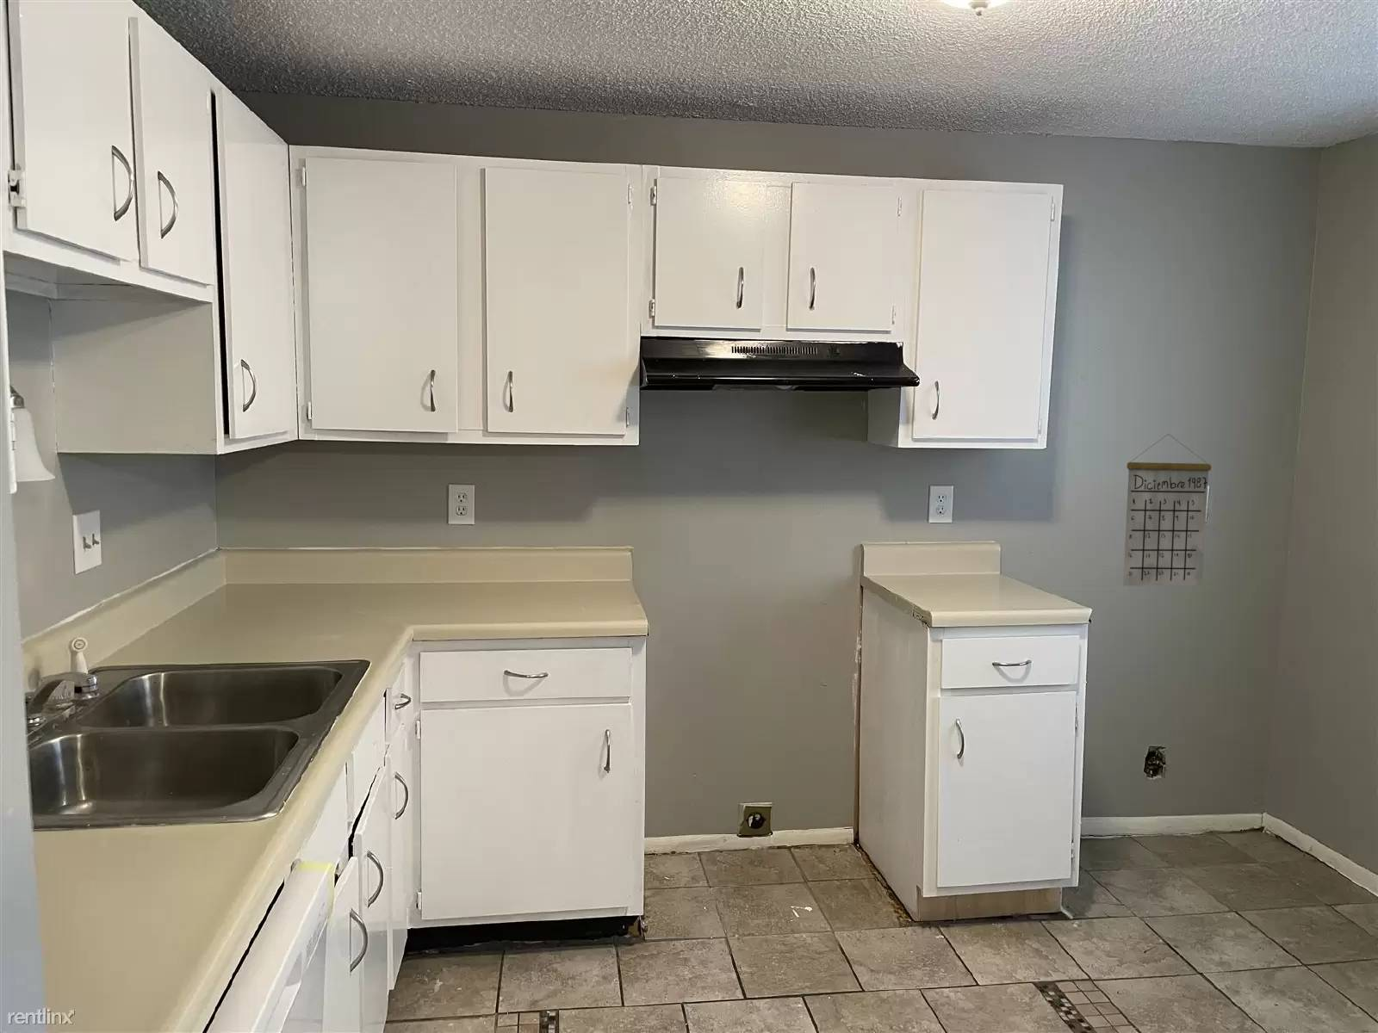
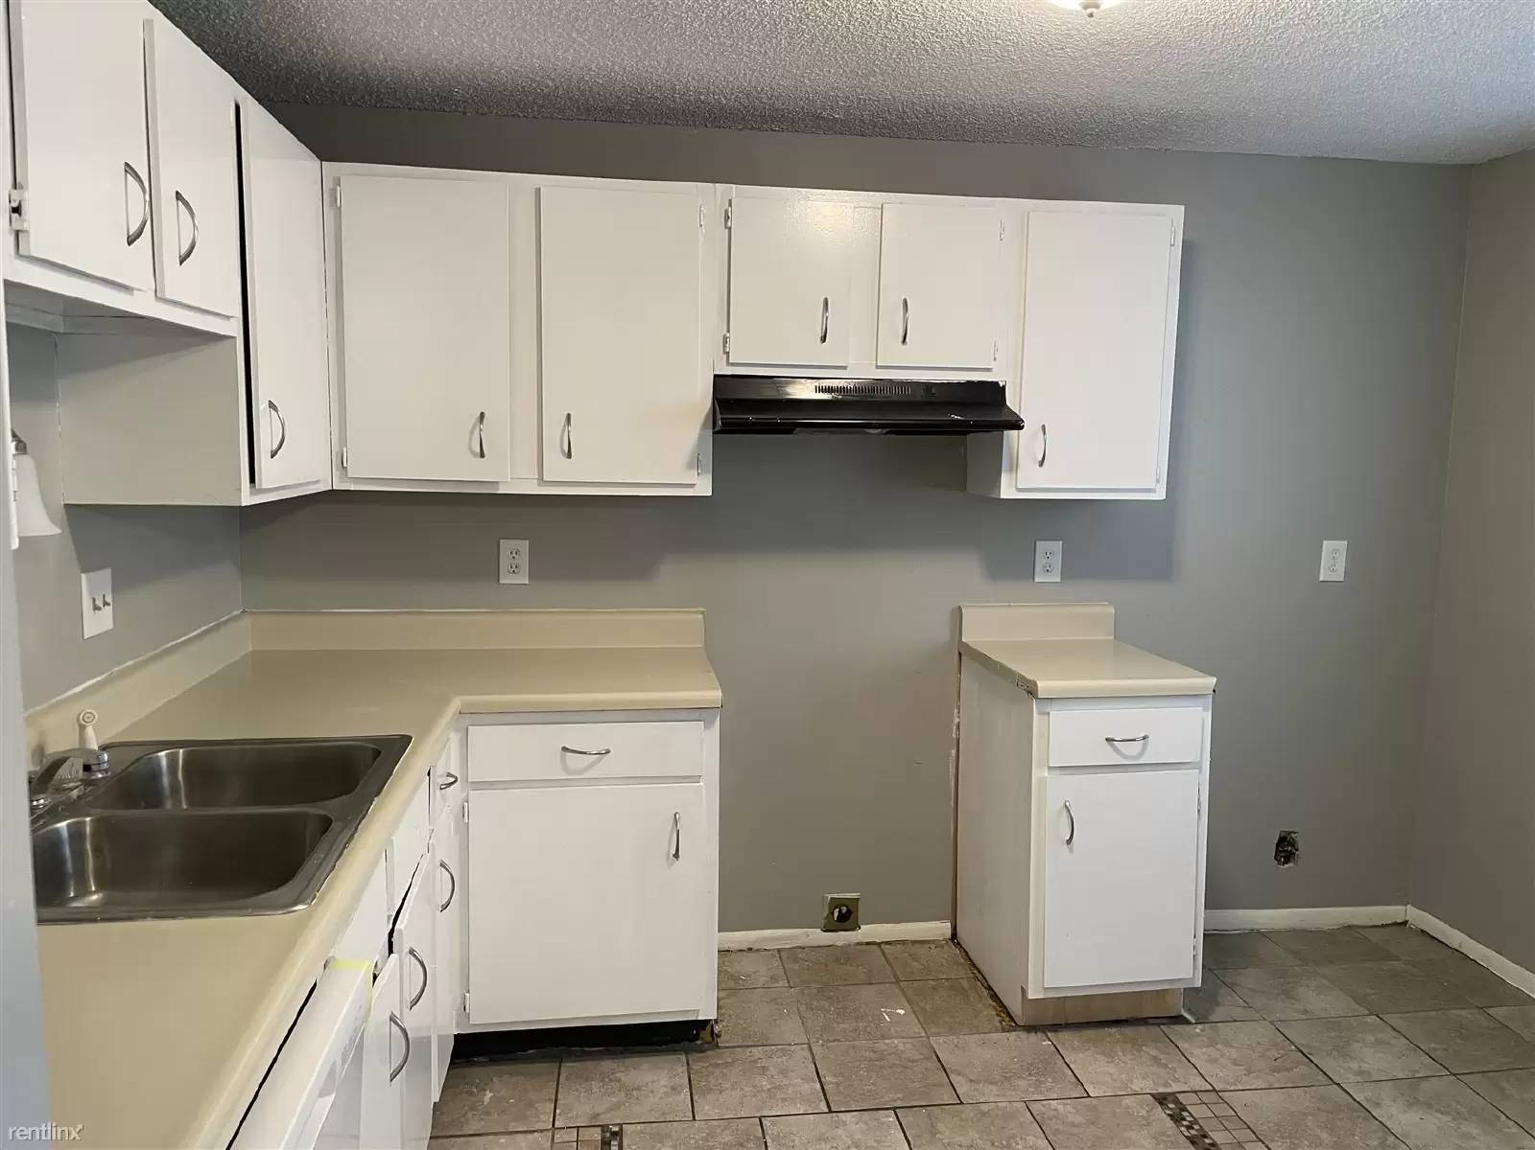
- calendar [1122,434,1212,587]
